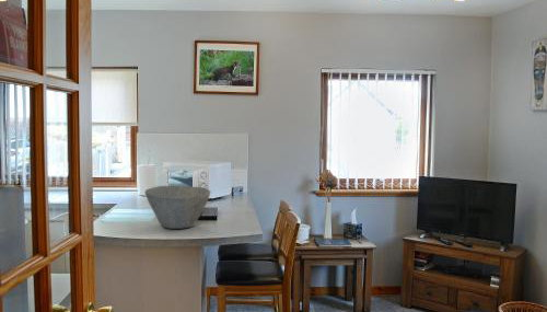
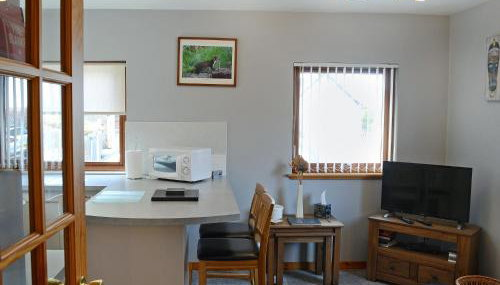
- bowl [143,185,211,230]
